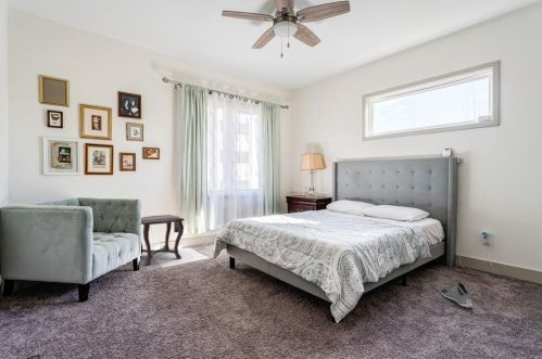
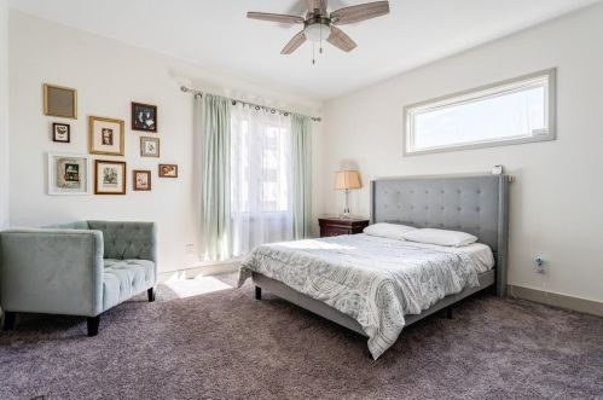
- sneaker [440,282,474,309]
- side table [139,214,185,267]
